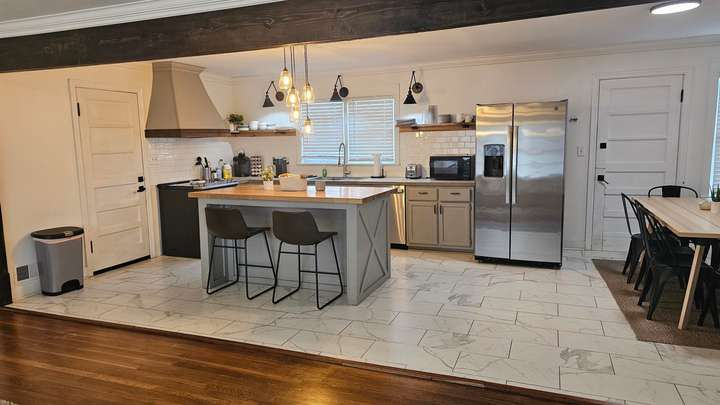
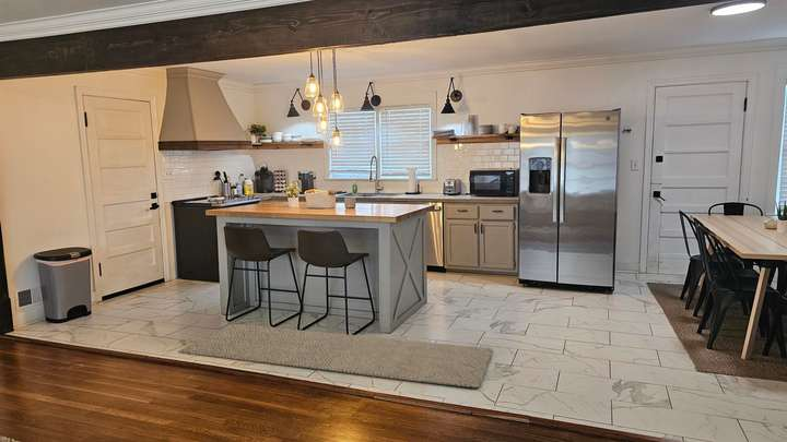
+ rug [178,323,494,390]
